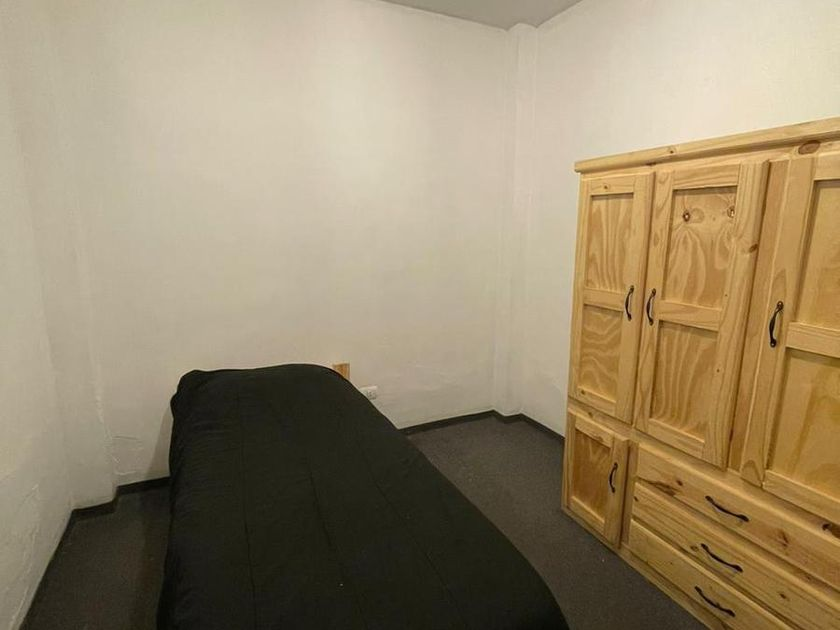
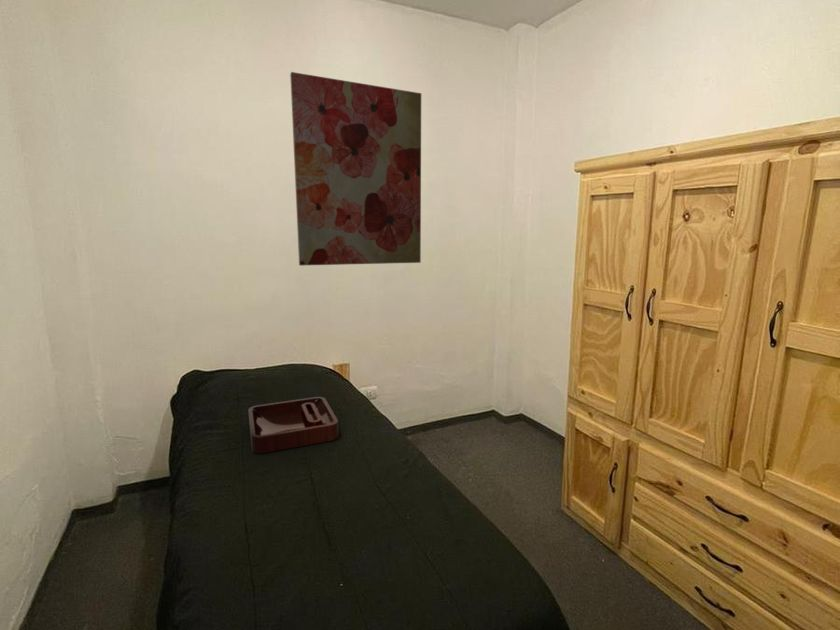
+ wall art [289,71,422,267]
+ decorative tray [247,396,339,455]
